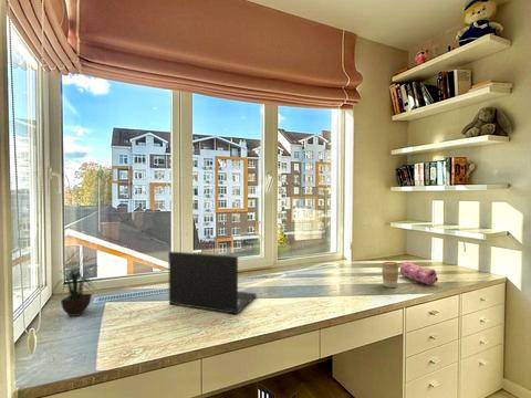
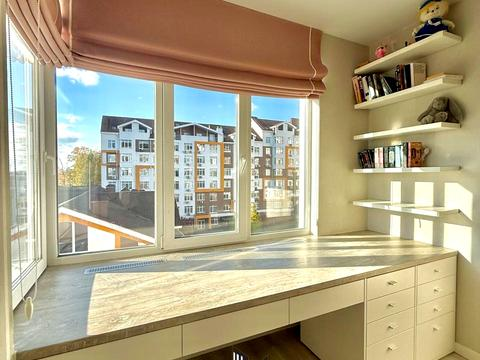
- coffee cup [381,261,400,289]
- laptop [167,250,258,315]
- pencil case [399,261,439,286]
- potted plant [53,243,98,317]
